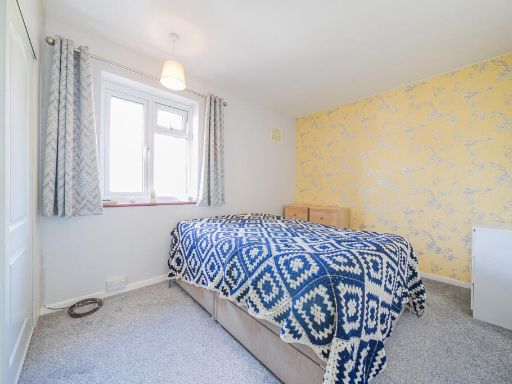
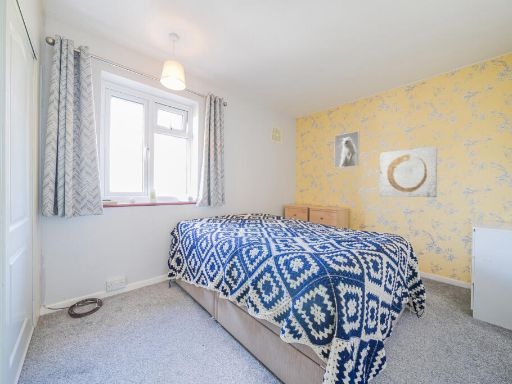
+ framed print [333,130,360,169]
+ wall art [379,145,438,198]
